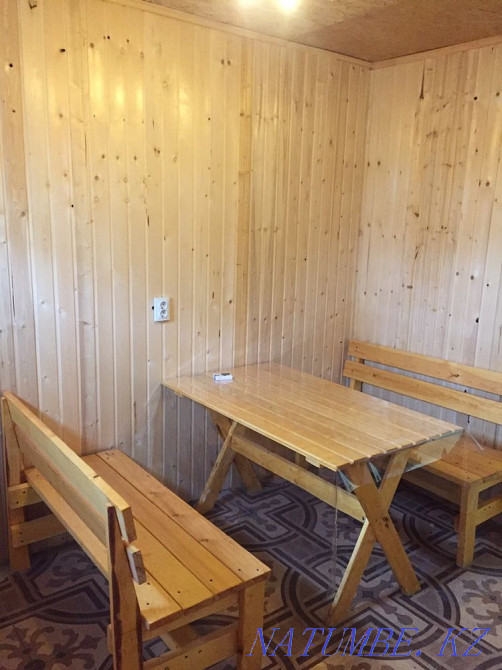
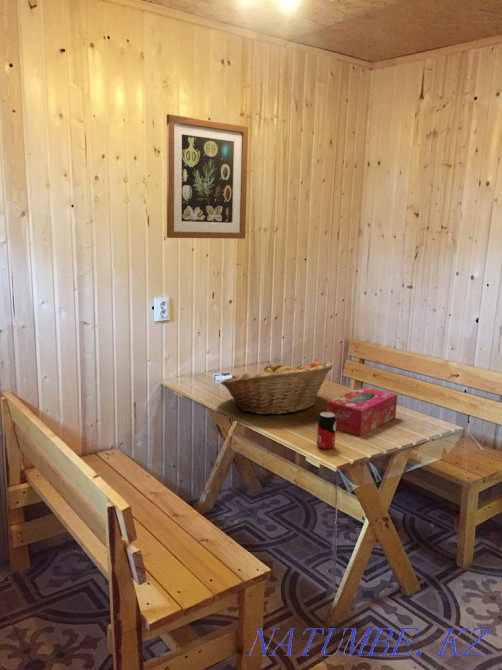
+ wall art [166,113,249,240]
+ tissue box [326,386,398,437]
+ fruit basket [220,361,335,415]
+ beverage can [316,411,337,450]
